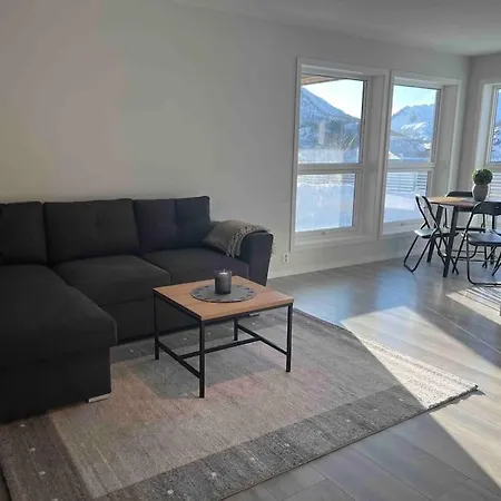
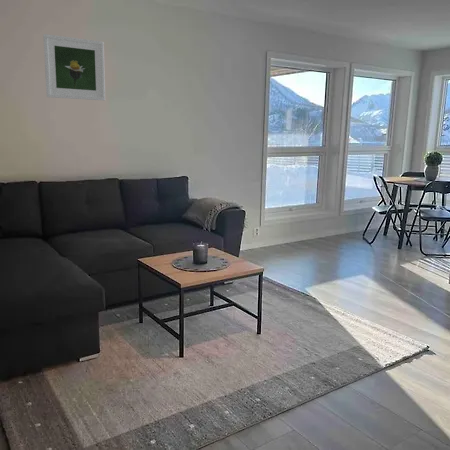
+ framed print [42,33,106,101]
